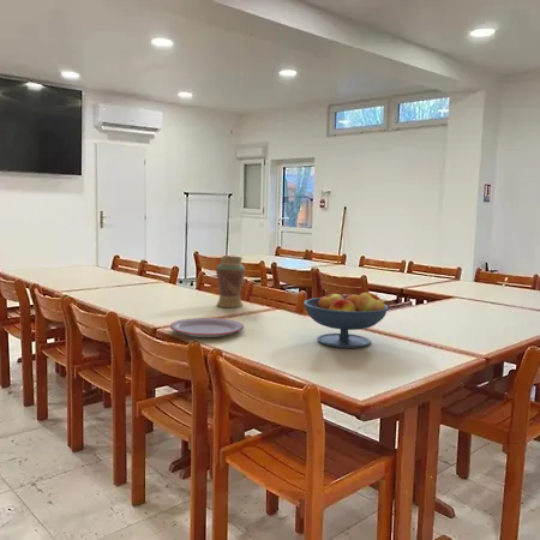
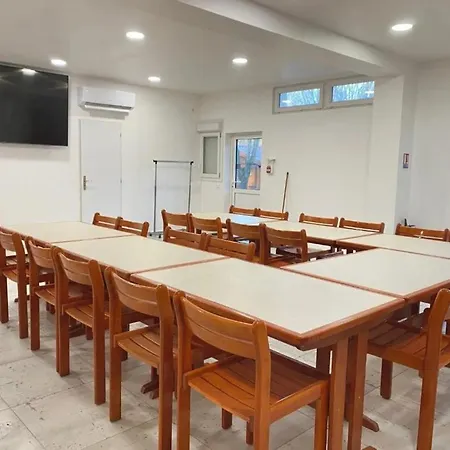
- plate [169,317,245,338]
- fruit bowl [302,292,390,349]
- vase [215,254,247,308]
